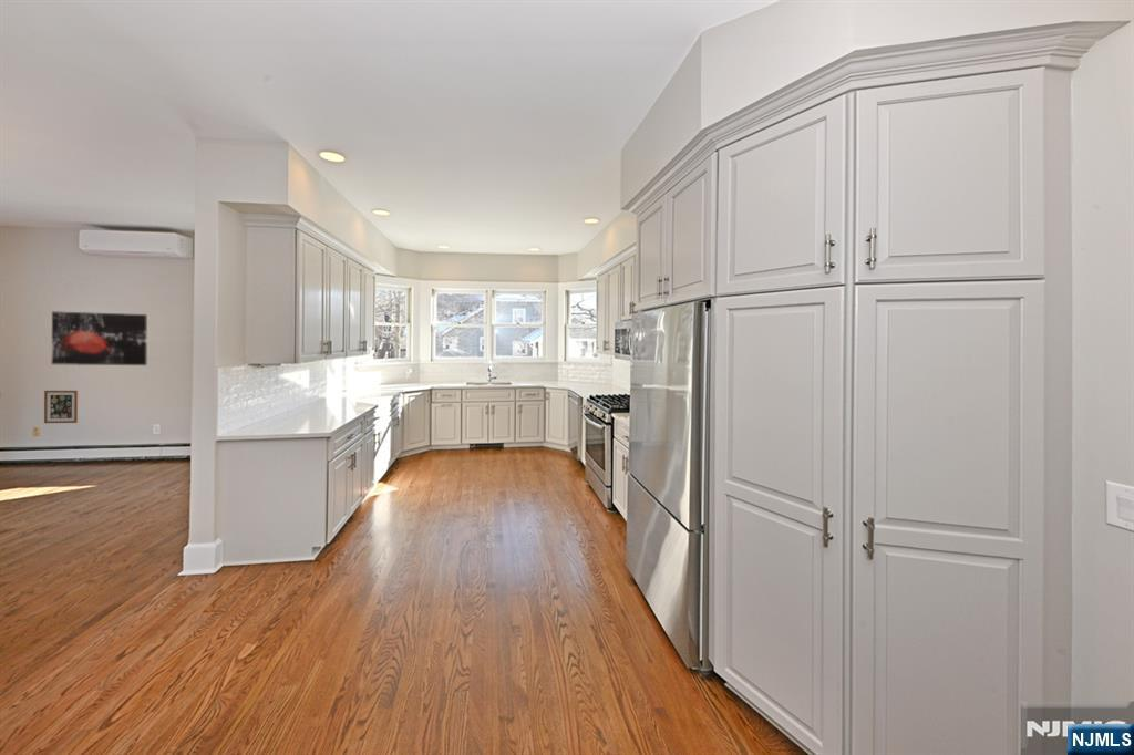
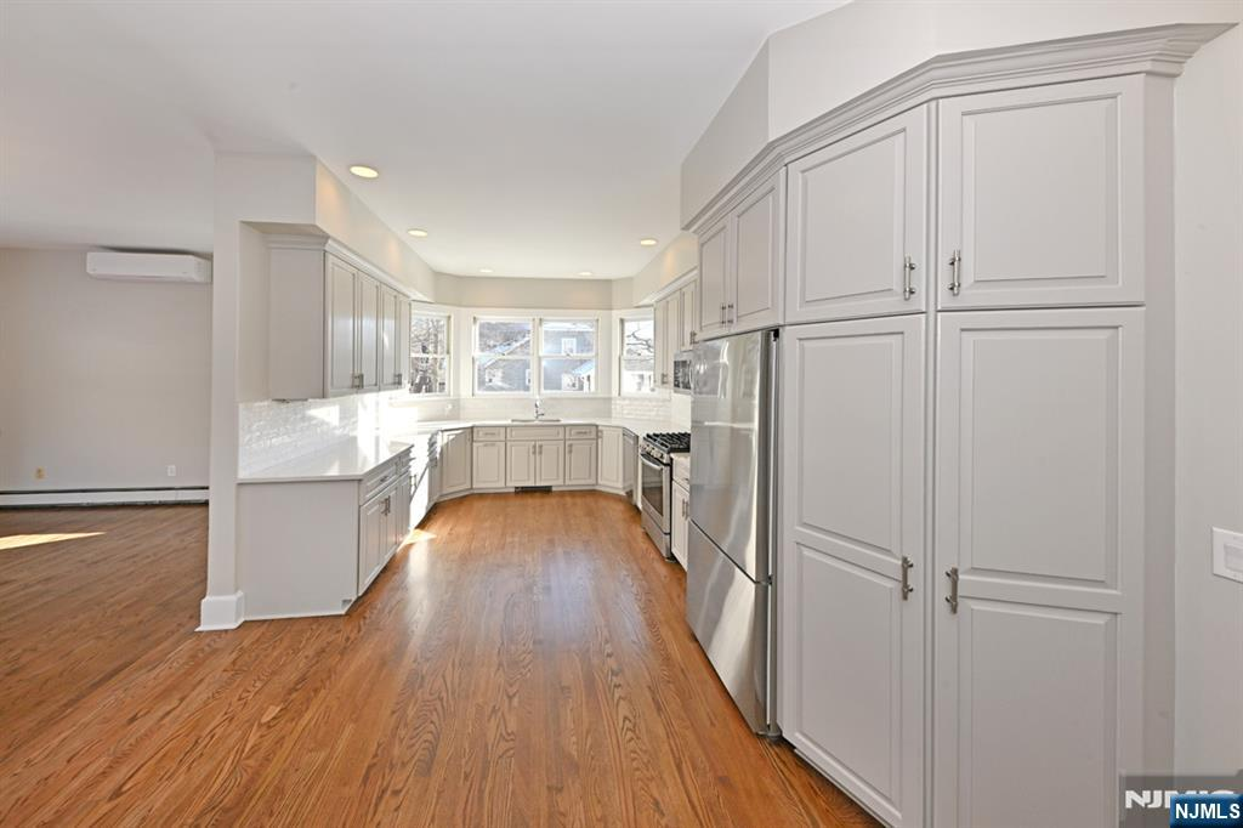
- wall art [43,390,79,424]
- wall art [51,310,148,366]
